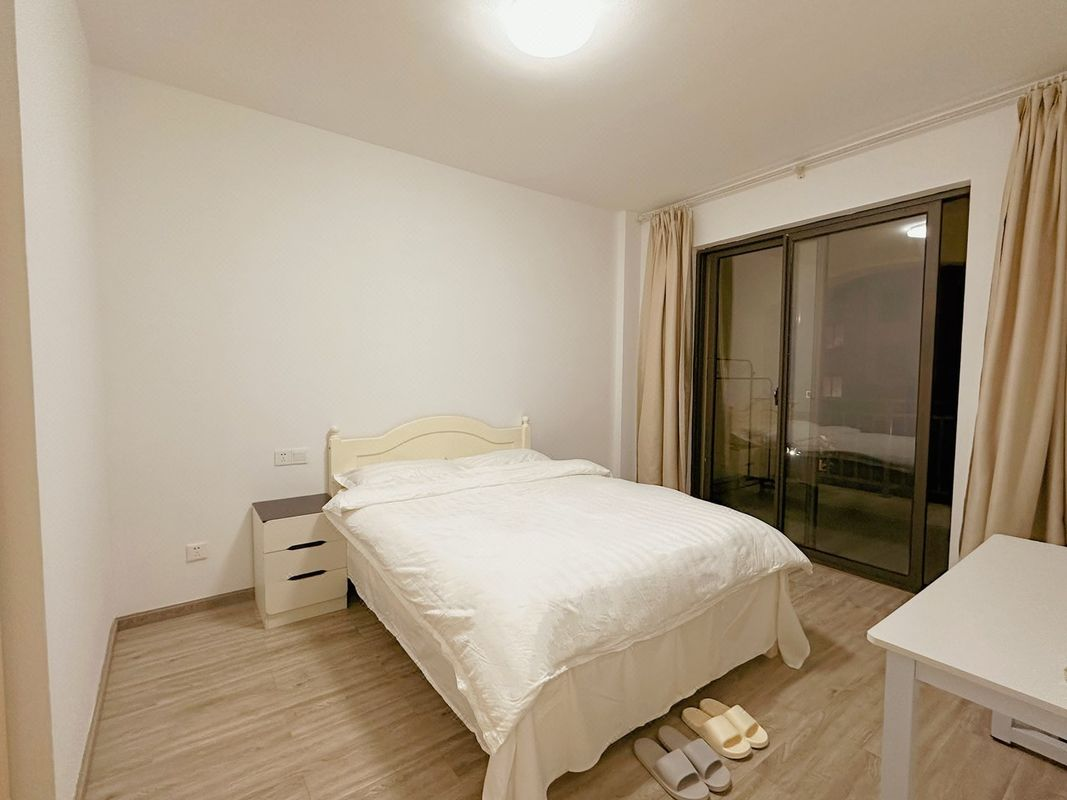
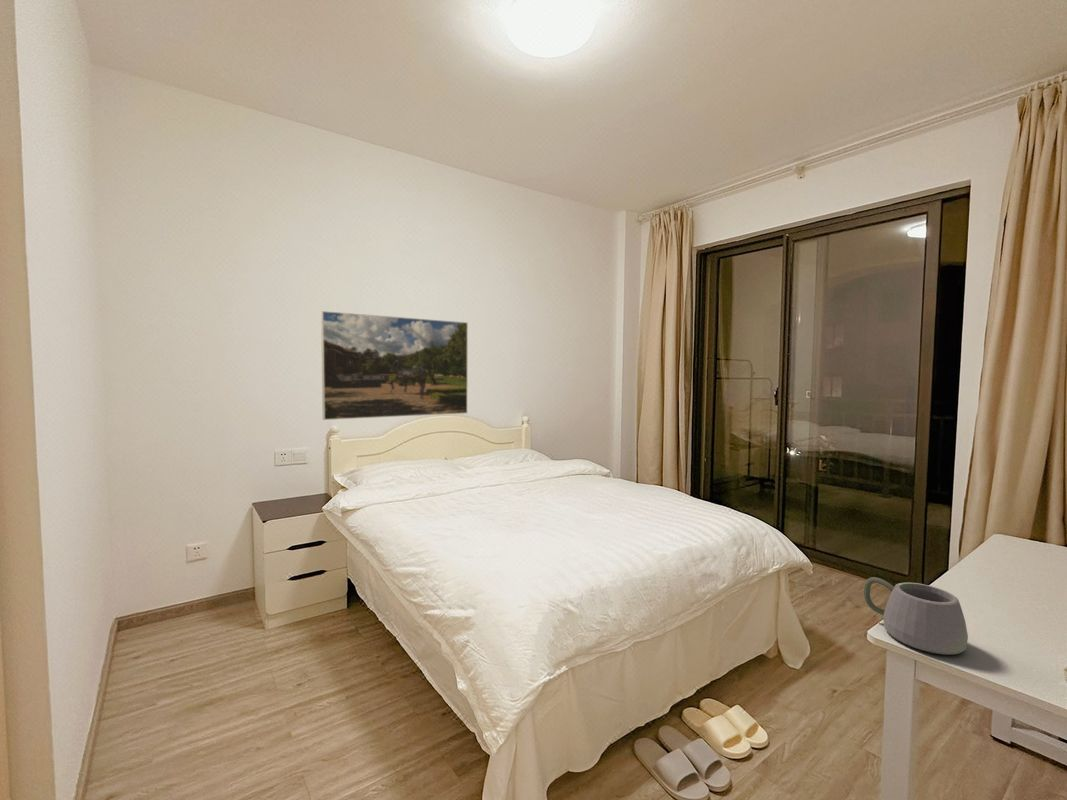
+ mug [863,576,969,656]
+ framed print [320,310,469,421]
